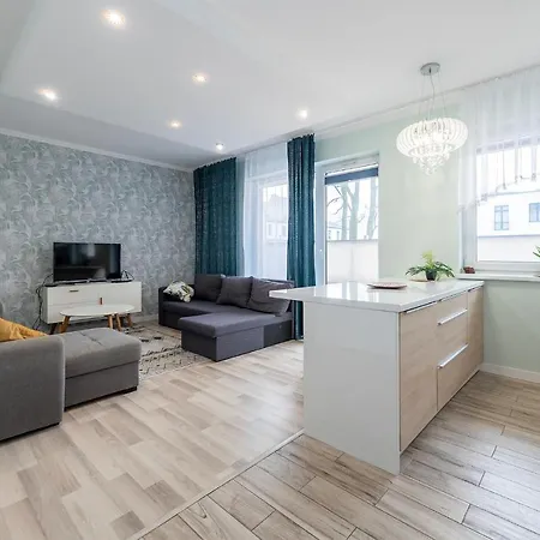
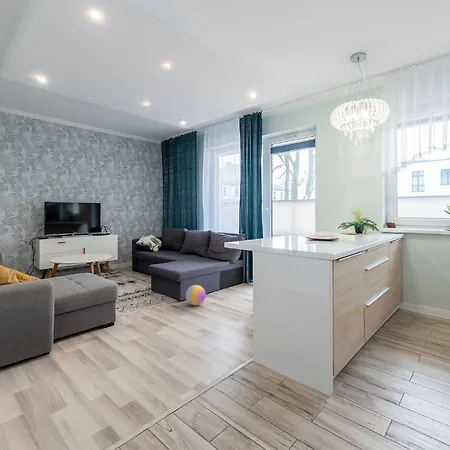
+ ball [185,284,207,306]
